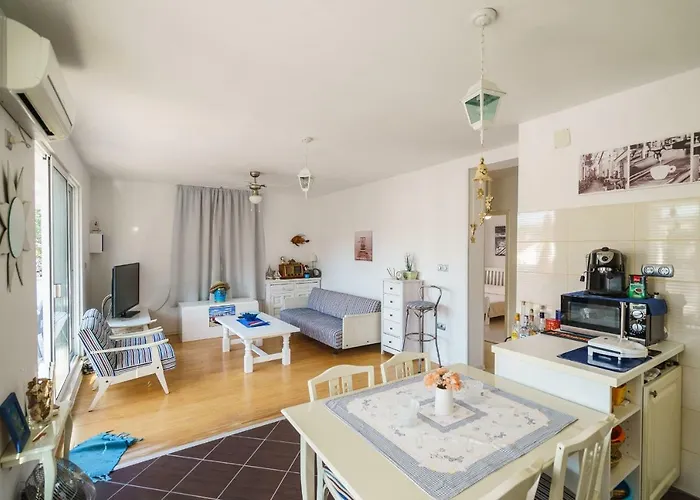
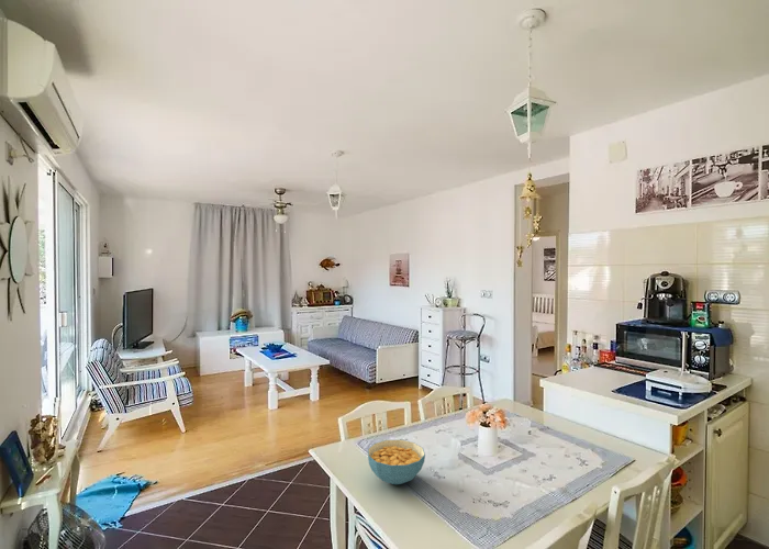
+ cereal bowl [367,439,426,485]
